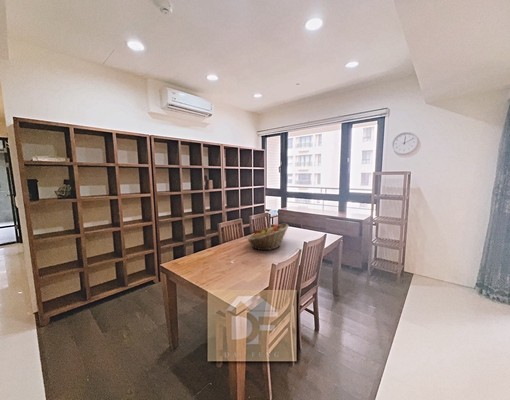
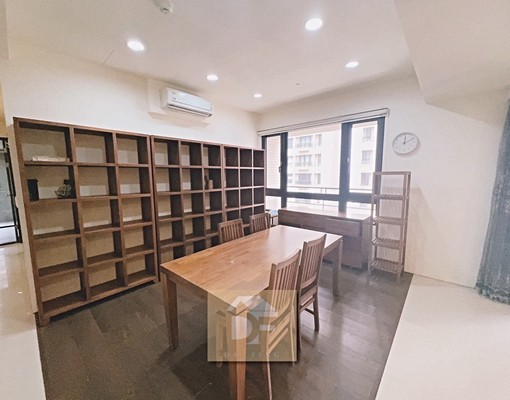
- fruit basket [247,223,290,252]
